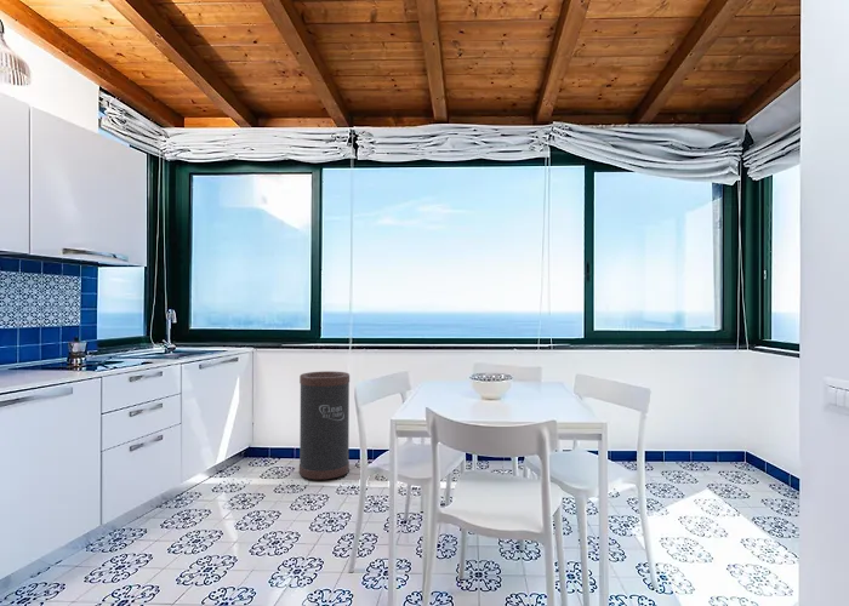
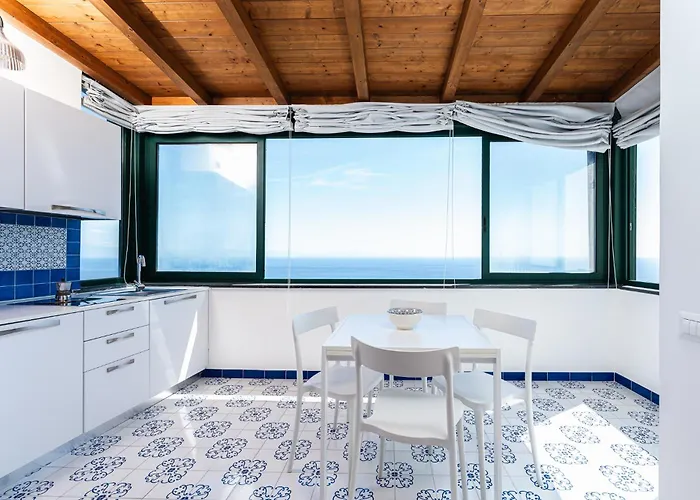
- trash can [298,370,351,481]
